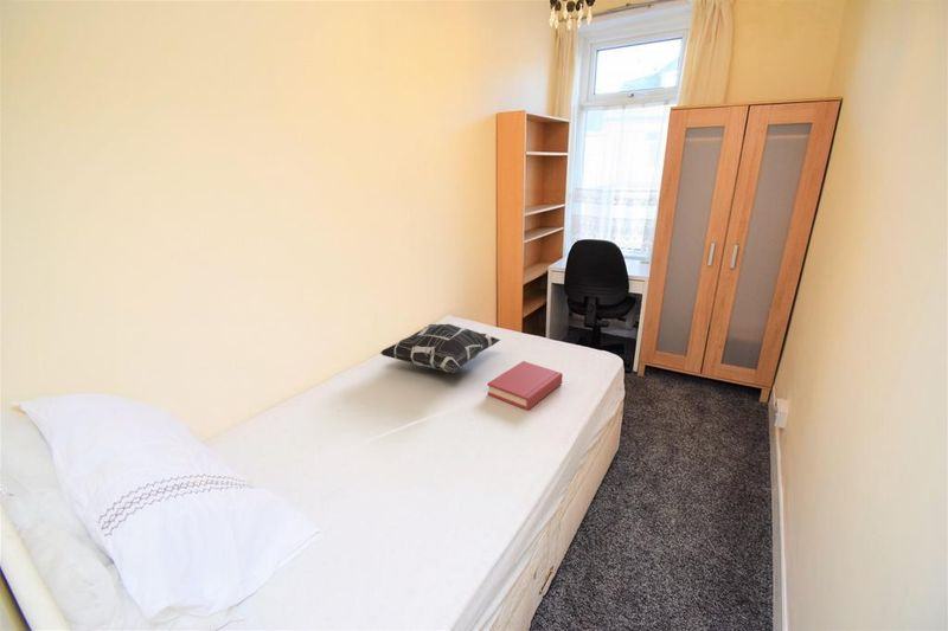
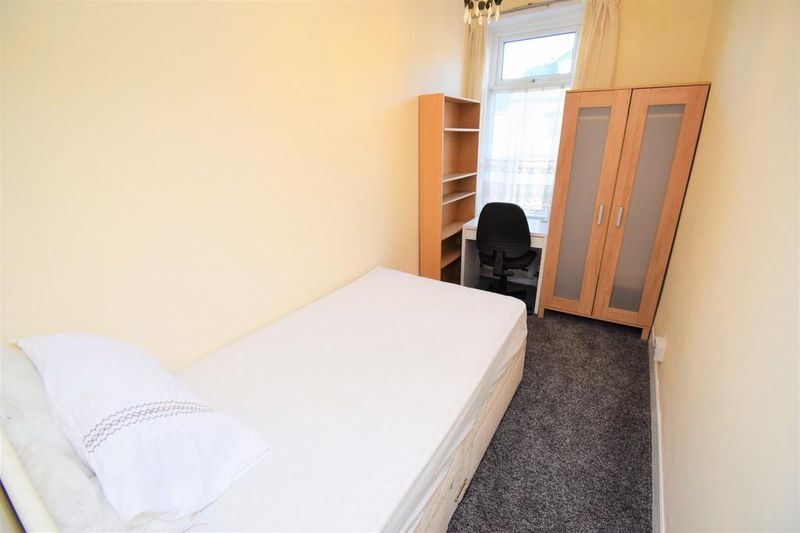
- hardback book [486,360,563,411]
- decorative pillow [379,323,501,374]
